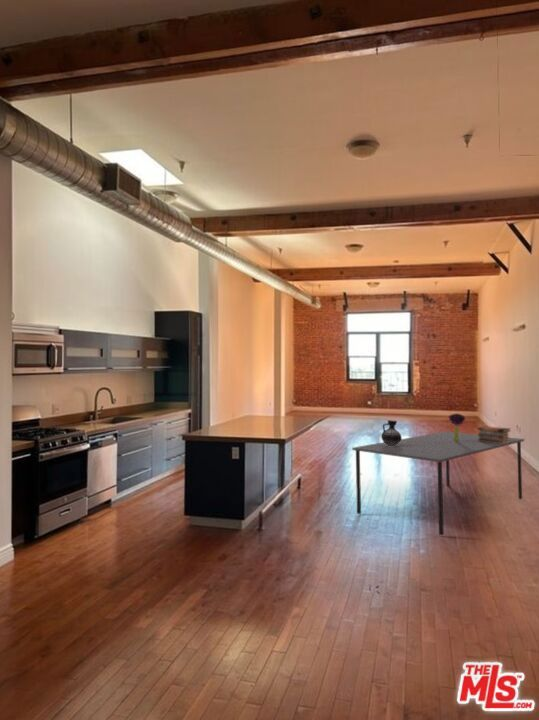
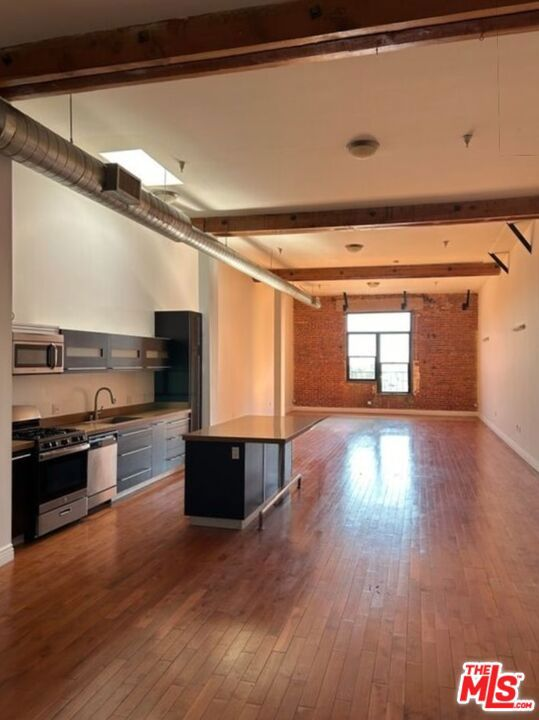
- book stack [477,425,512,444]
- bouquet [448,412,466,442]
- ceramic jug [380,419,403,446]
- dining table [351,431,525,536]
